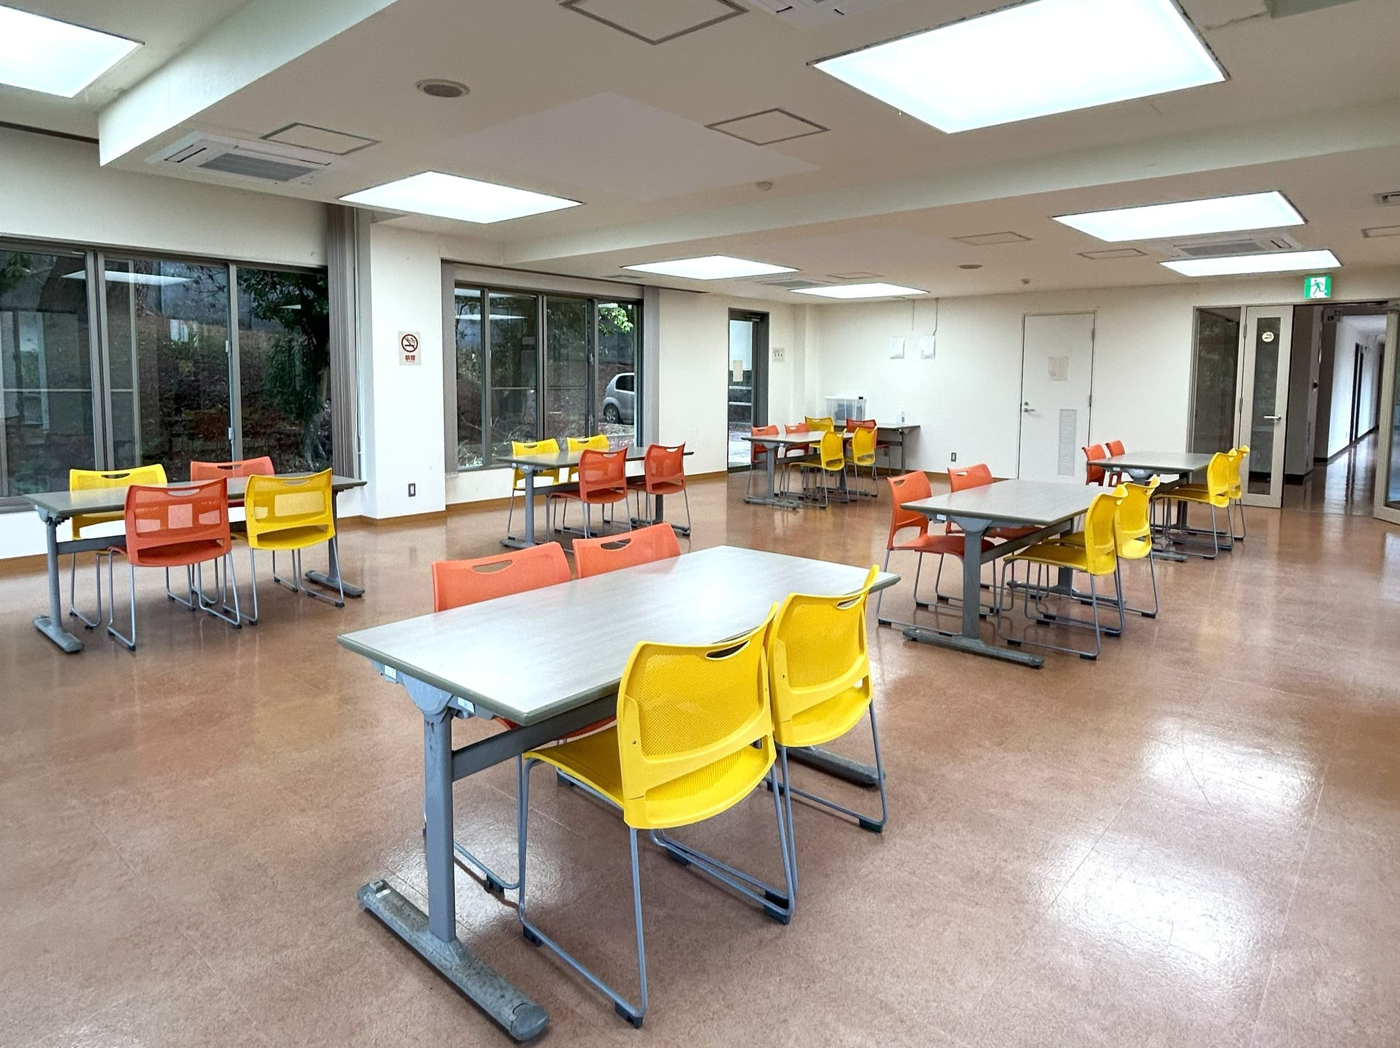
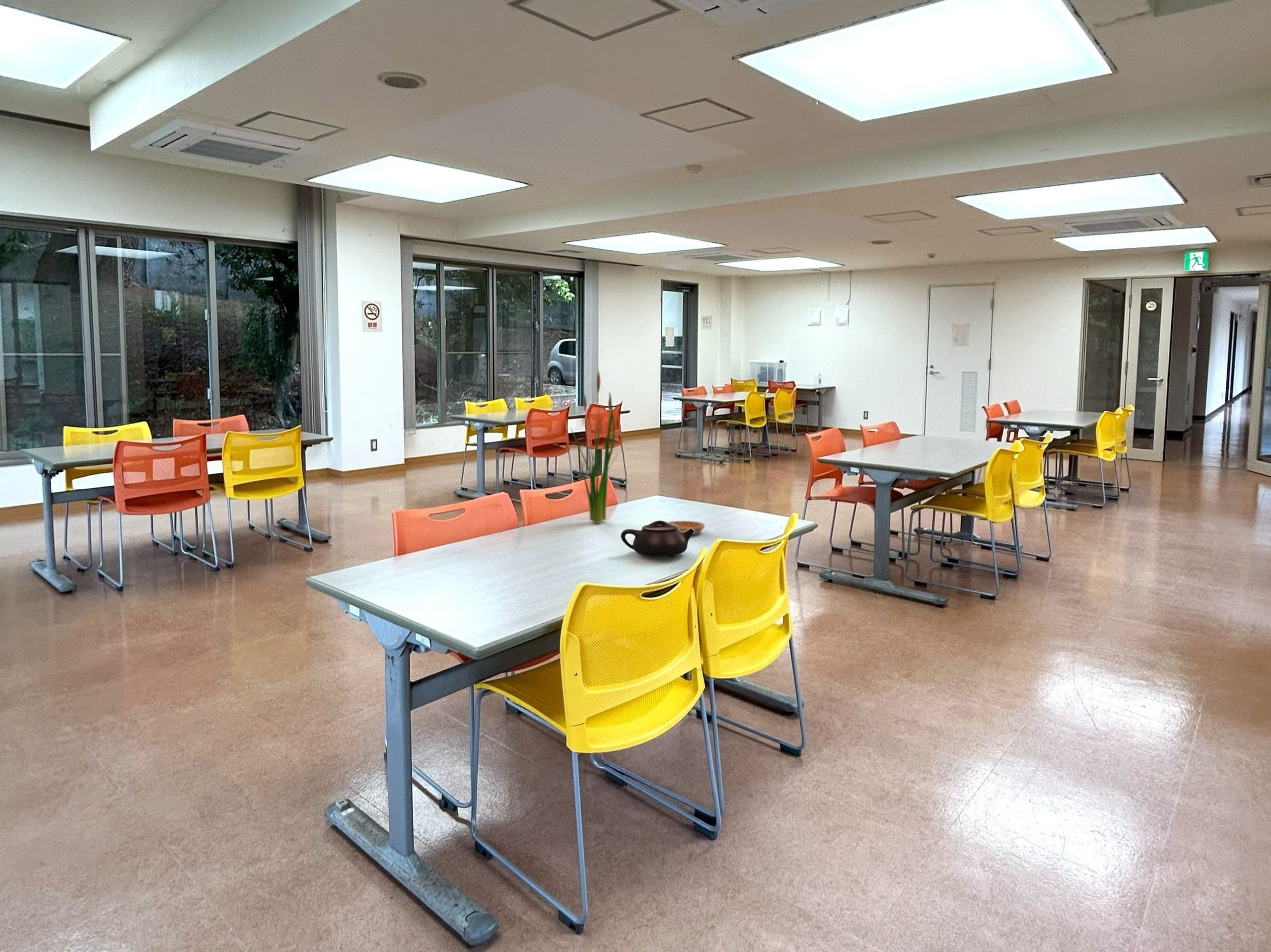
+ saucer [666,520,706,535]
+ plant [570,368,619,523]
+ teapot [621,520,695,558]
